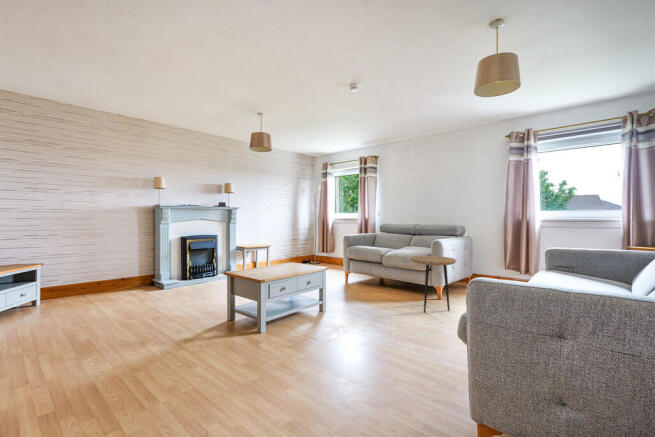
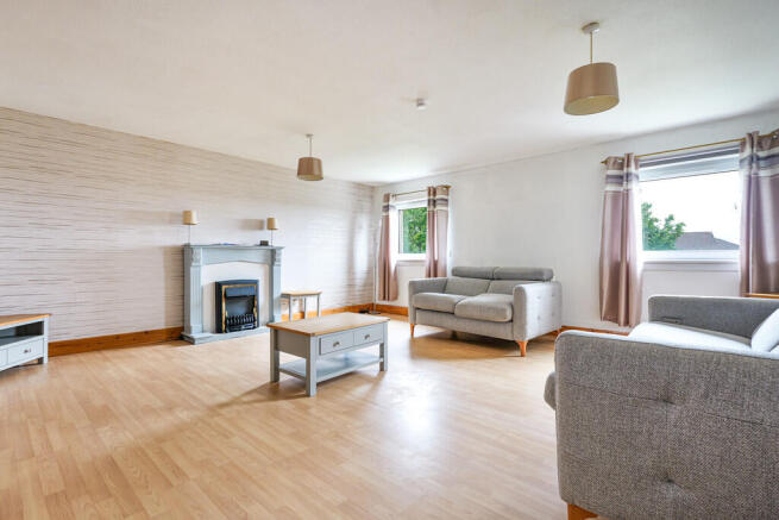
- side table [410,255,457,313]
